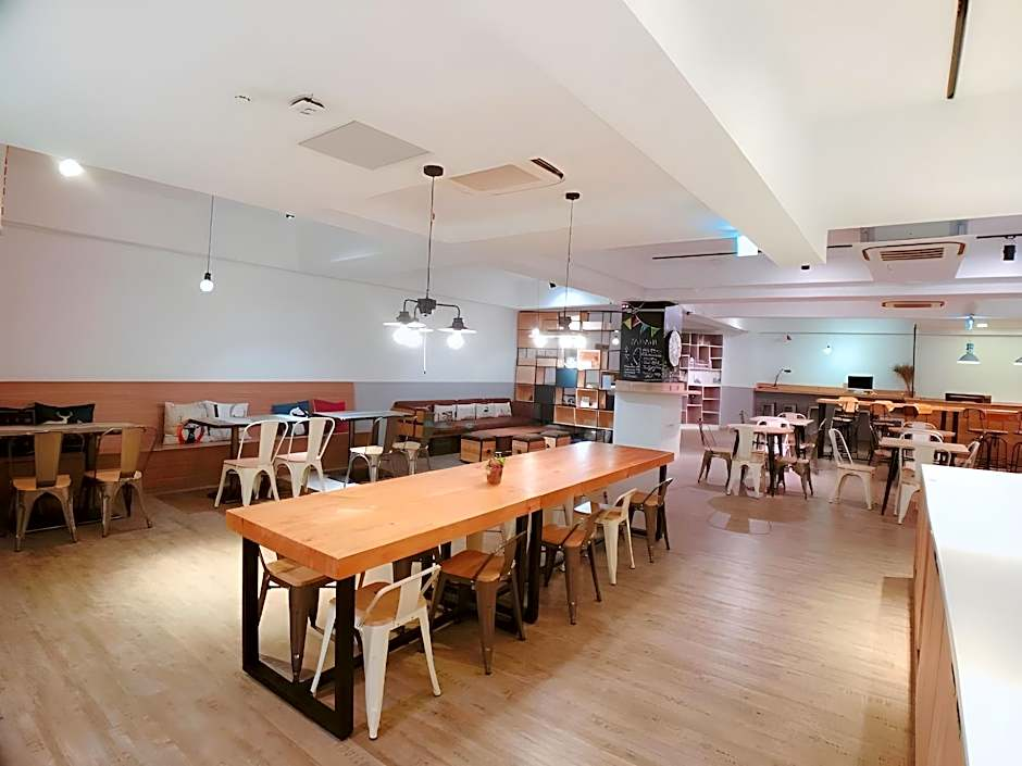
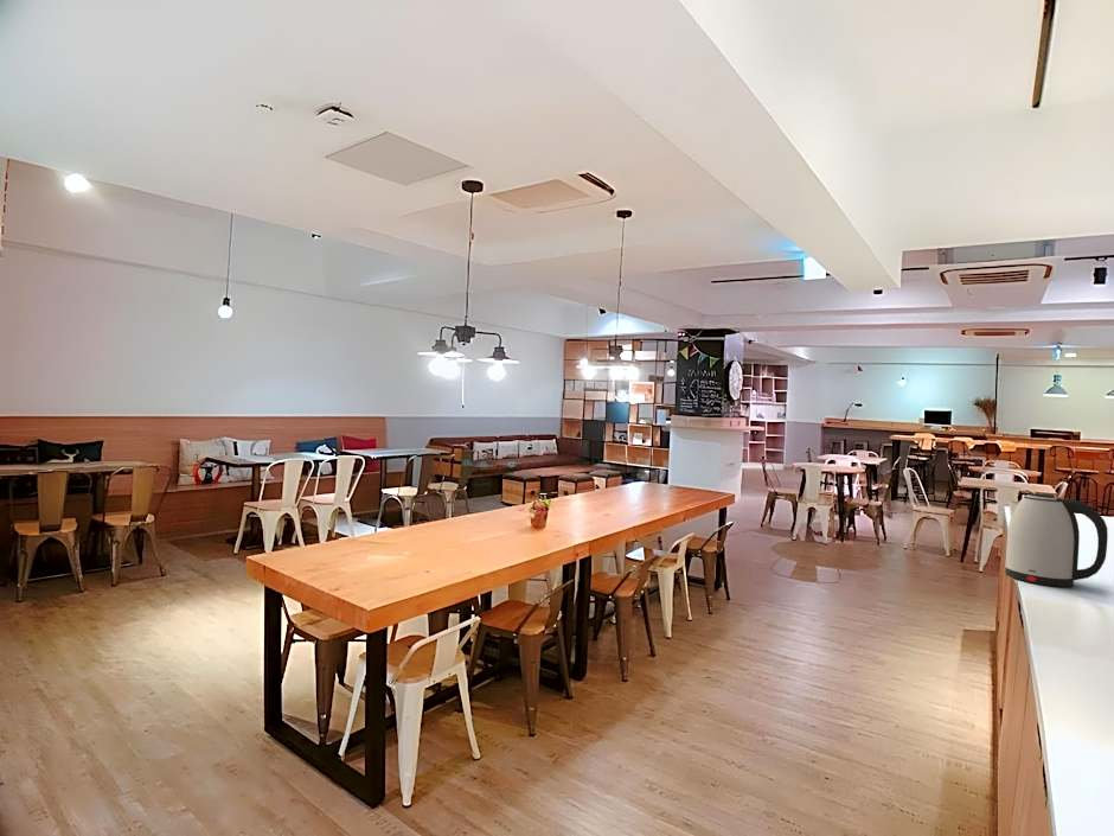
+ kettle [1004,492,1109,588]
